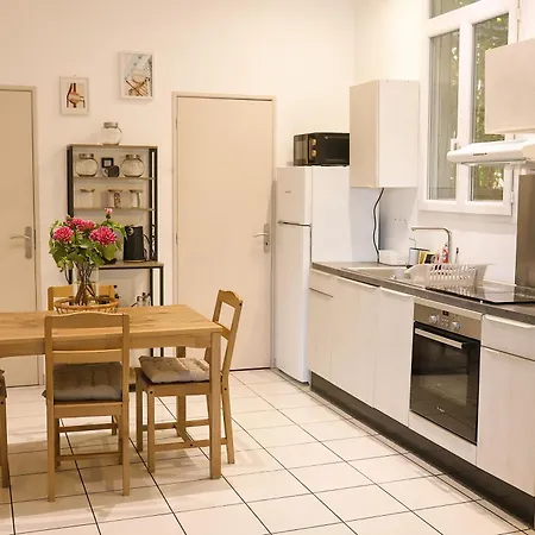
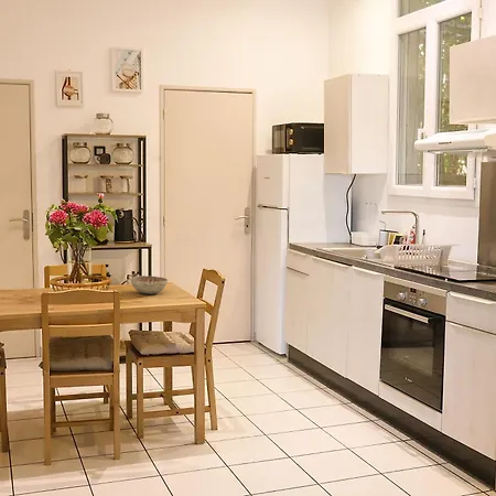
+ decorative bowl [130,274,169,295]
